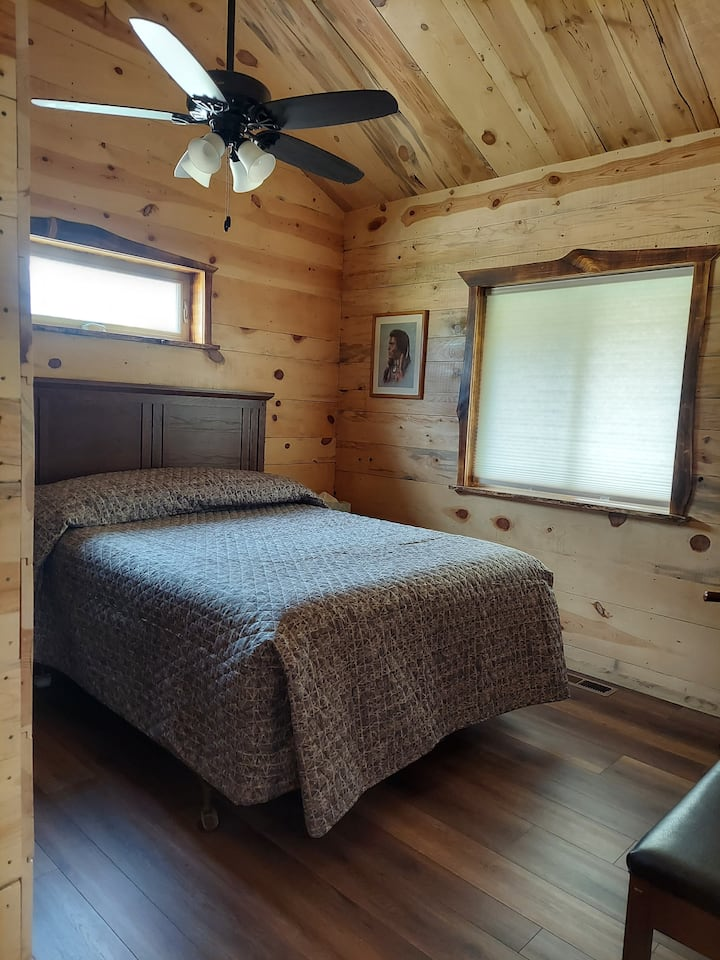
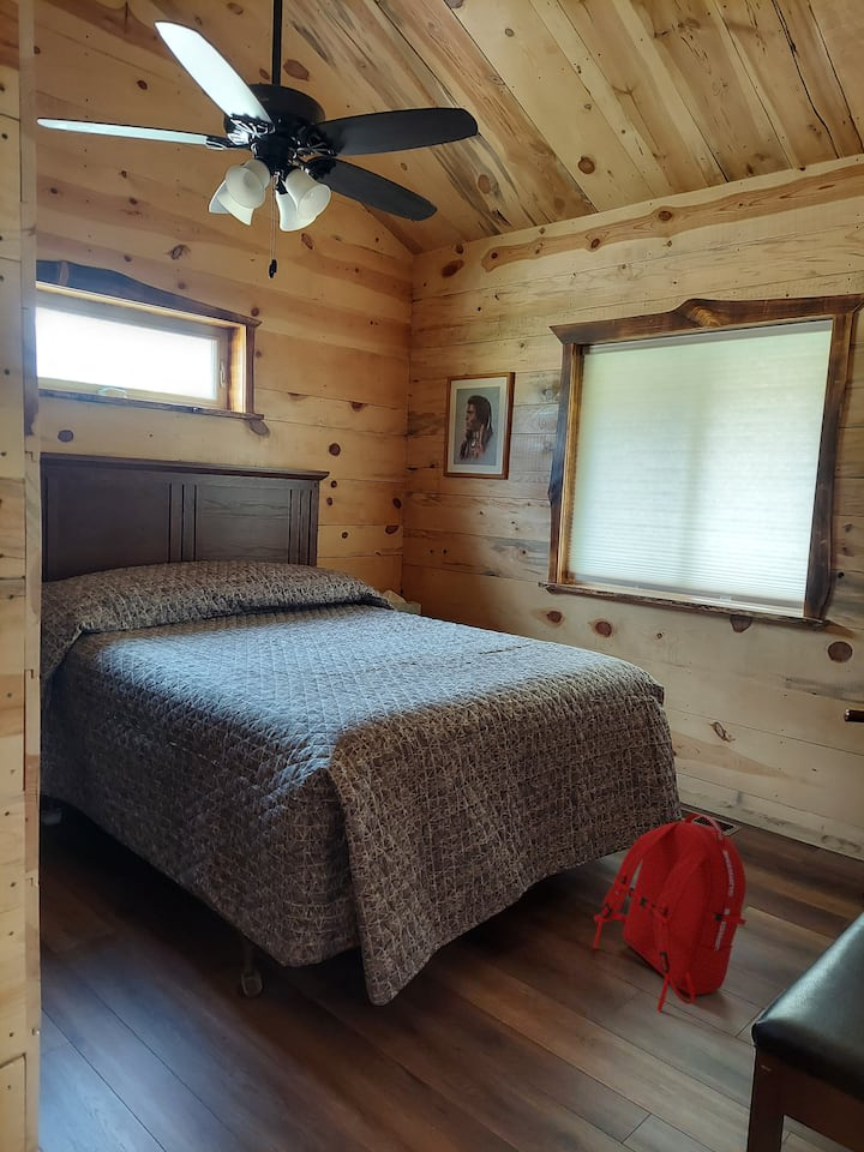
+ backpack [592,814,748,1013]
